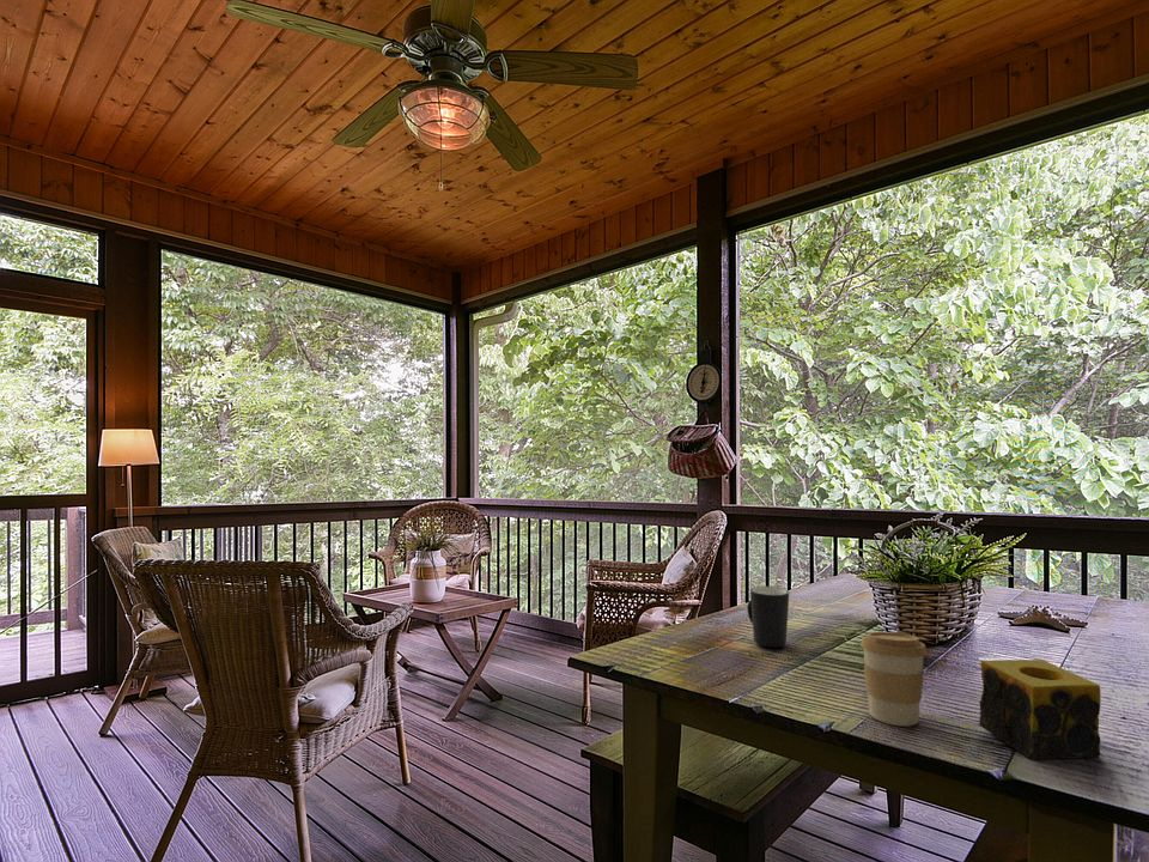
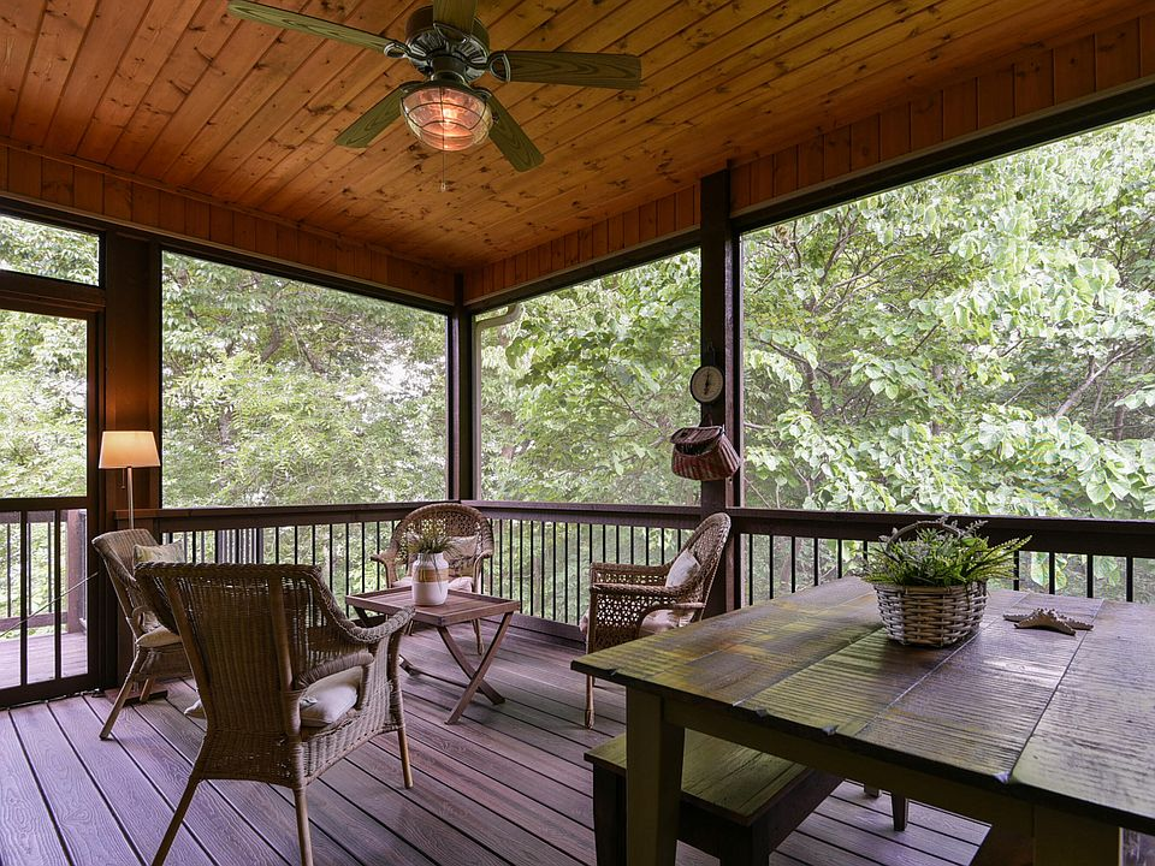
- coffee cup [859,631,928,727]
- candle [978,658,1101,760]
- mug [746,585,790,649]
